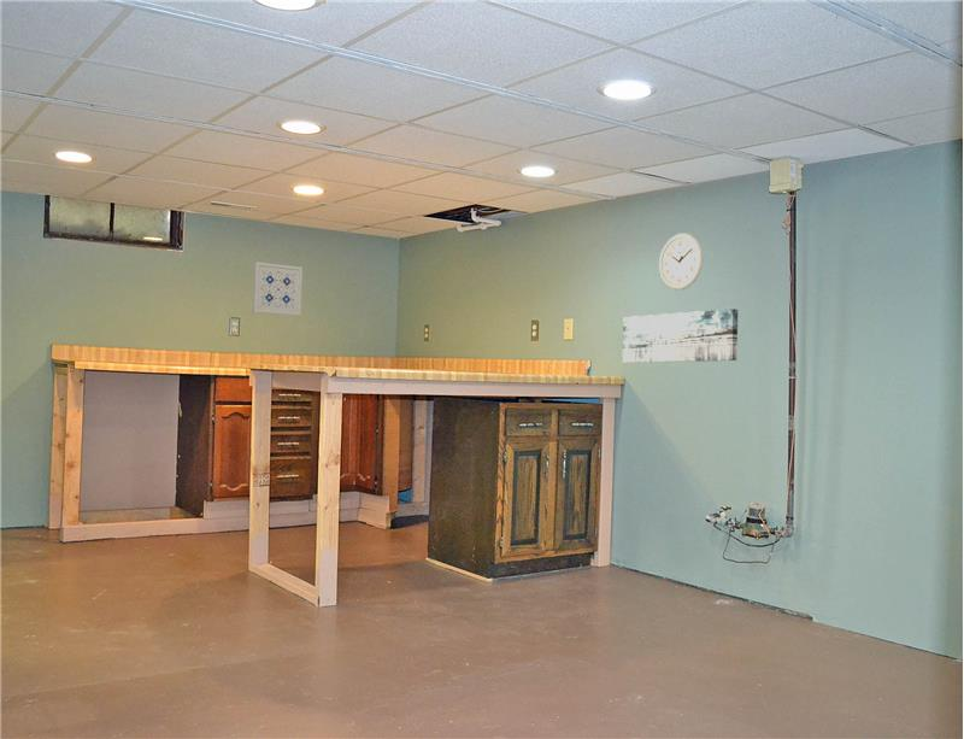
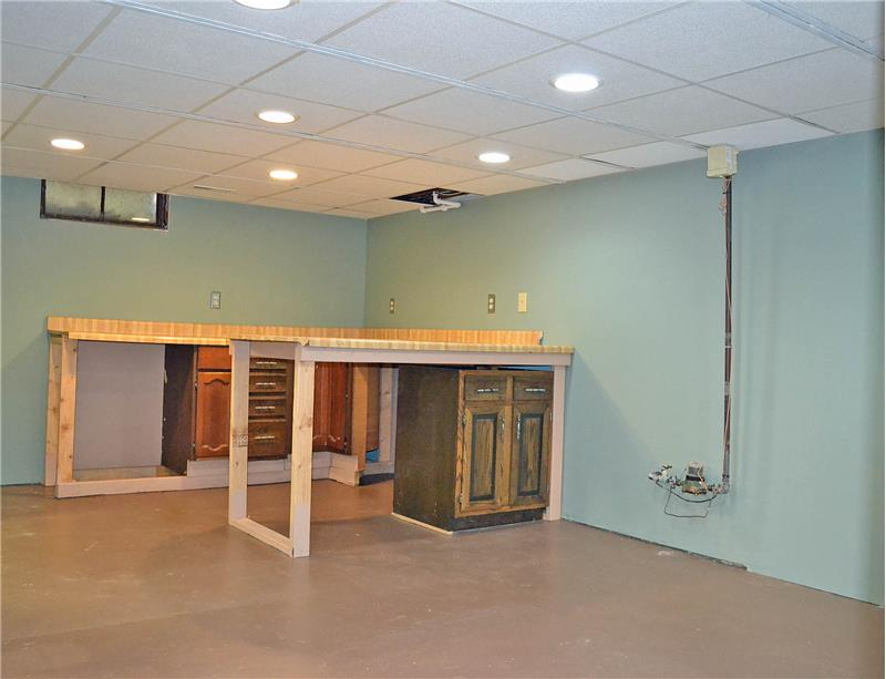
- wall art [252,260,304,317]
- wall art [622,307,739,364]
- wall clock [658,233,704,292]
